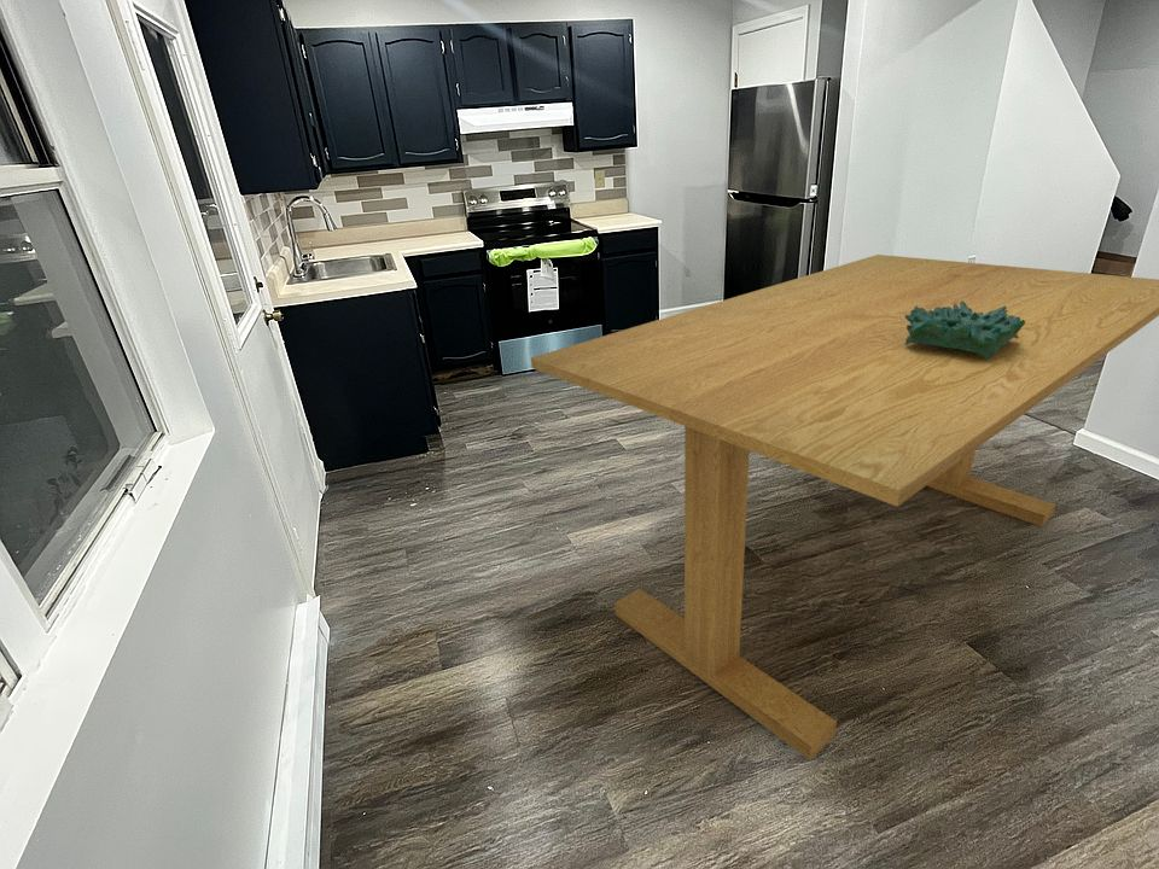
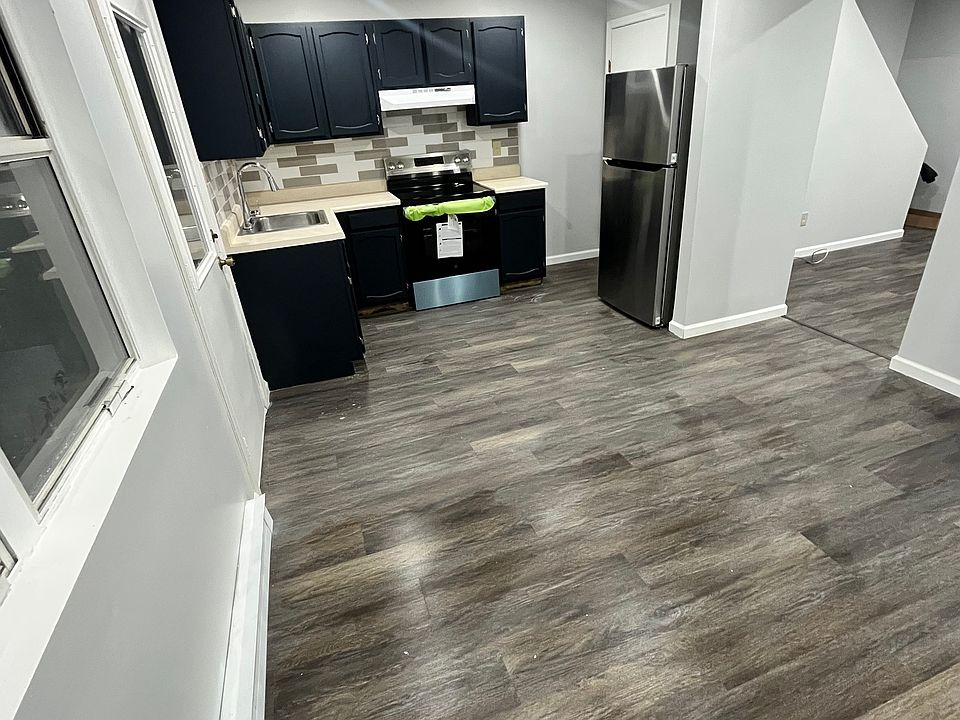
- decorative bowl [904,301,1025,360]
- dining table [530,253,1159,762]
